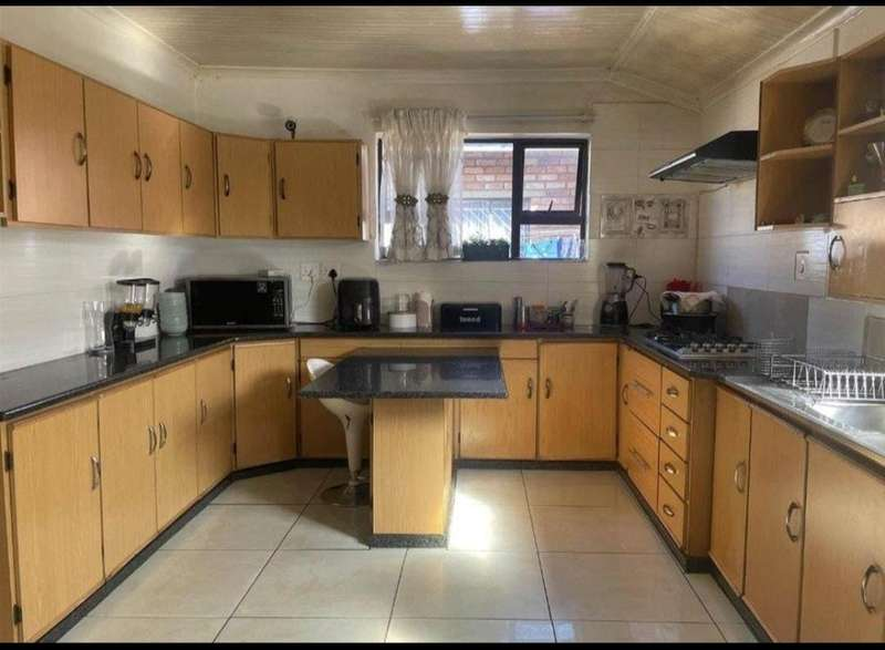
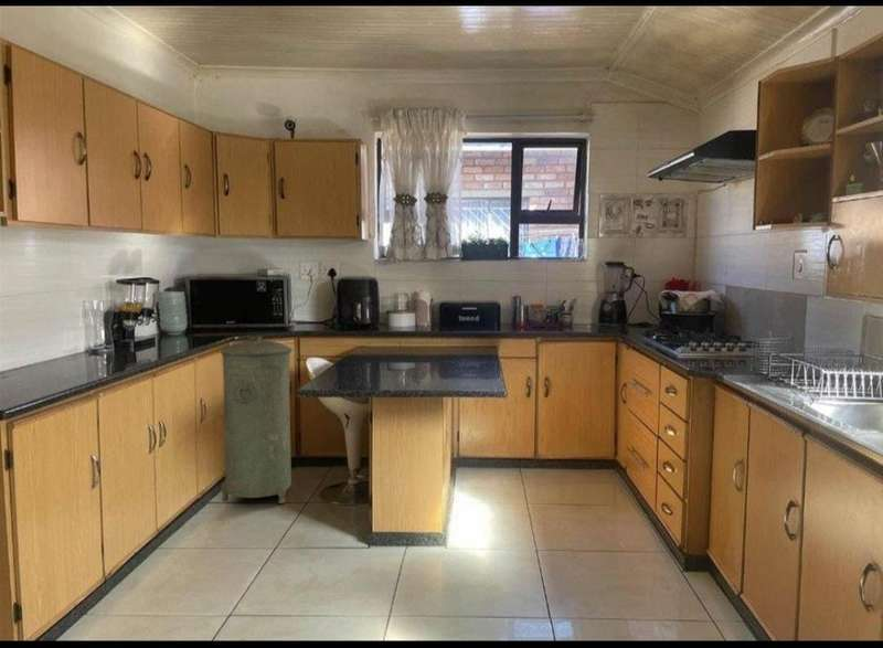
+ trash can [220,334,294,504]
